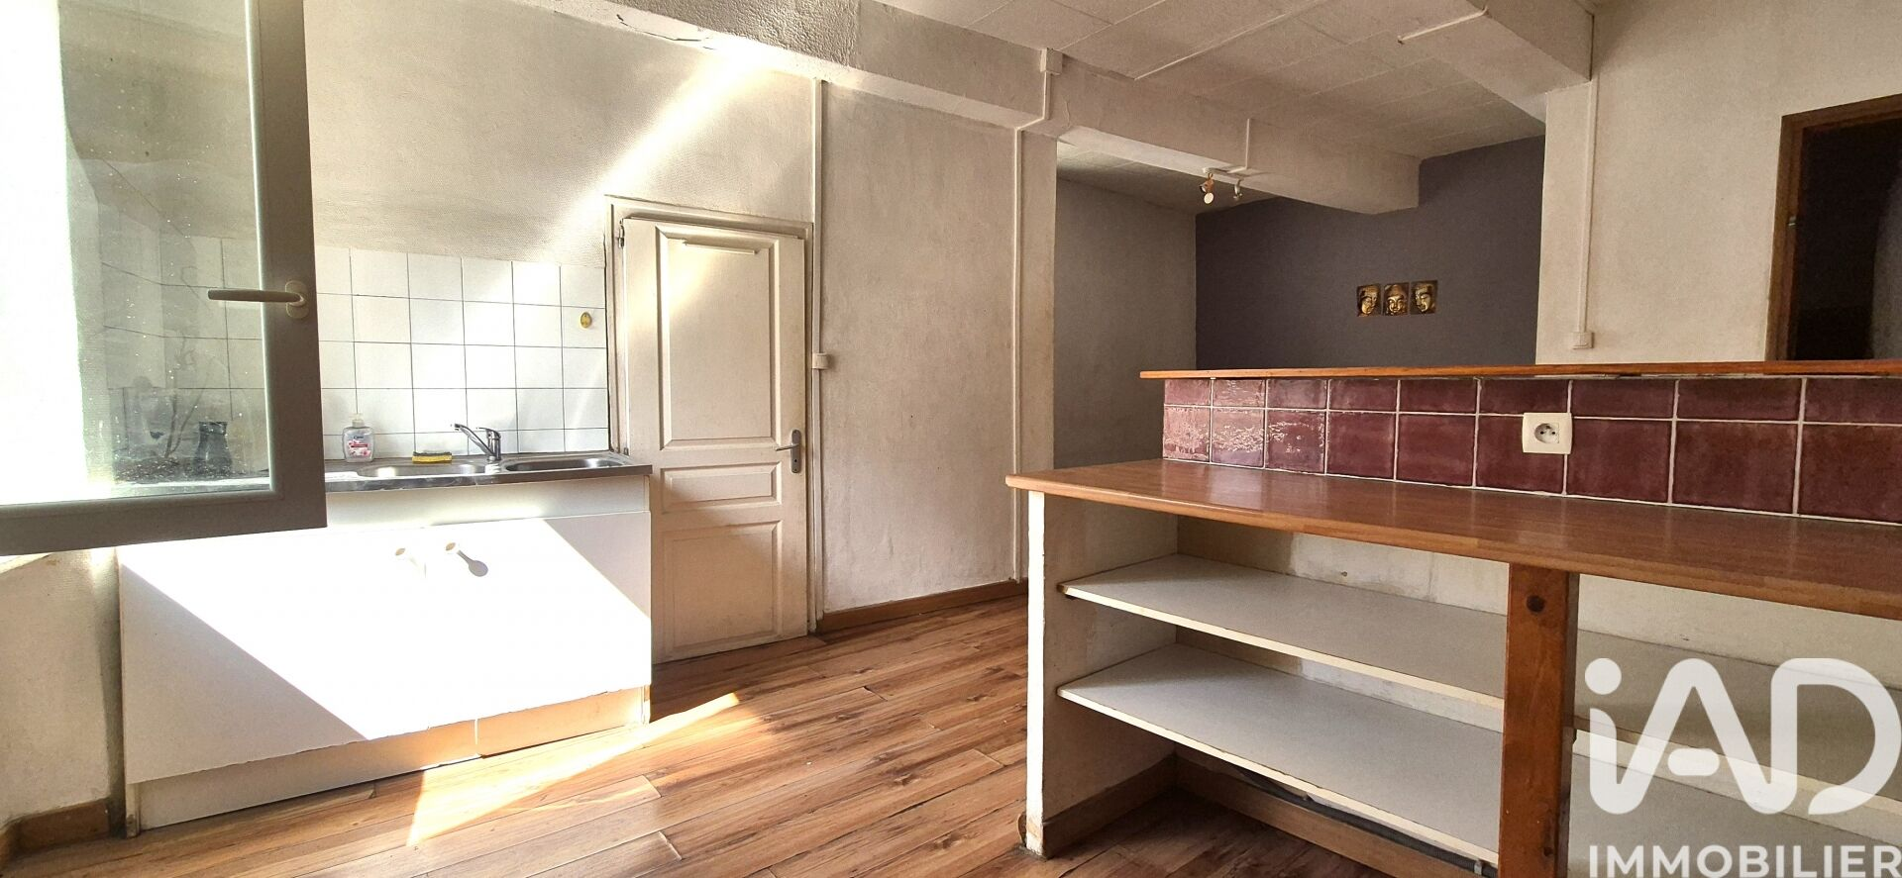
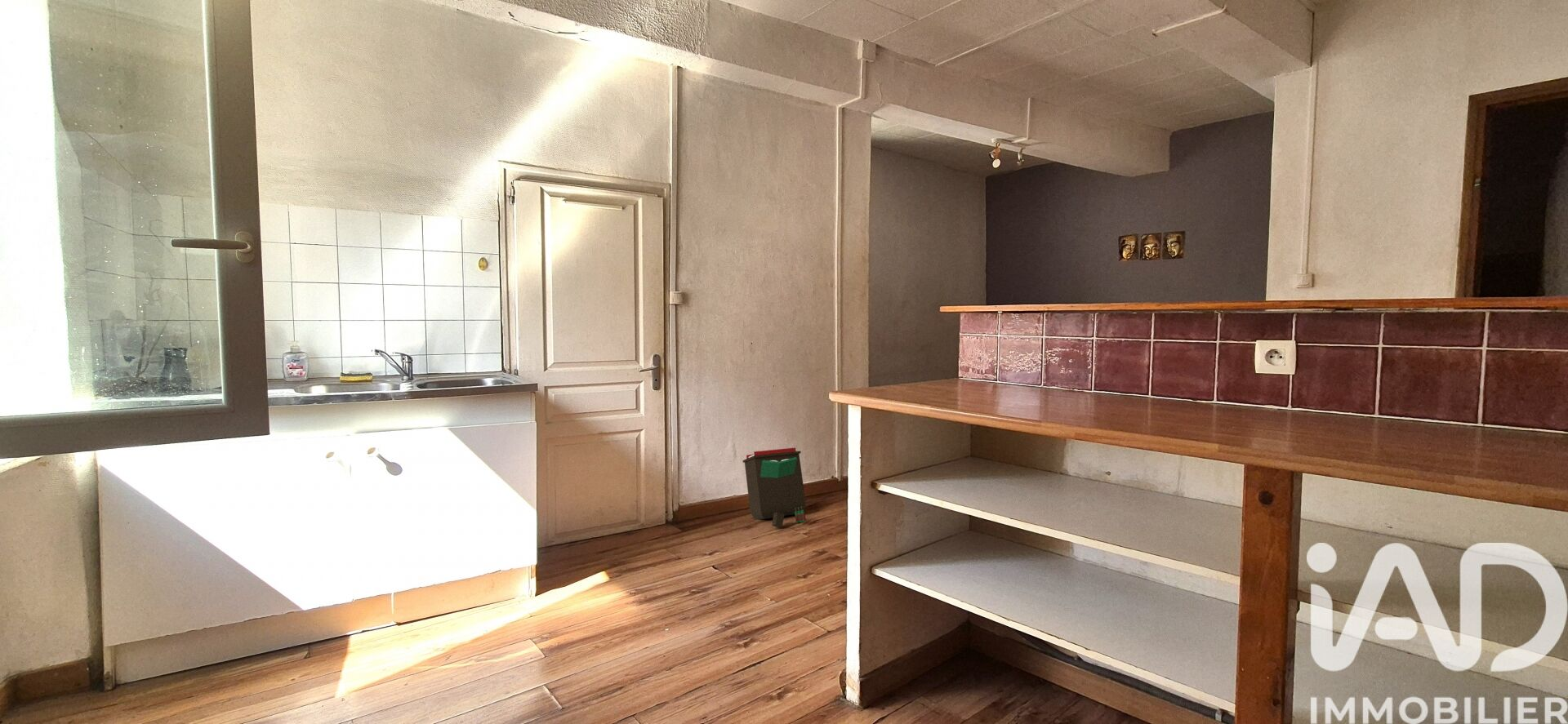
+ trash can [742,447,807,528]
